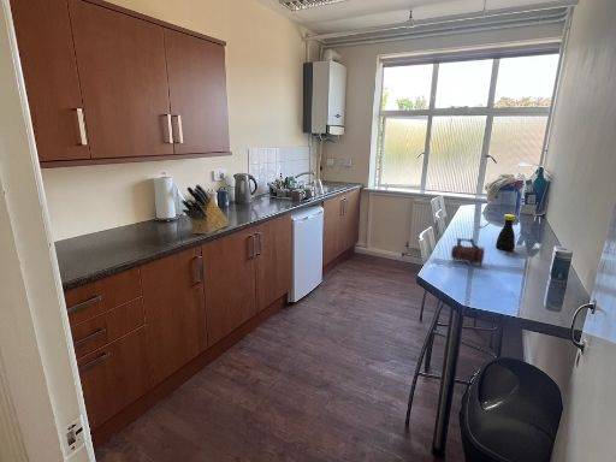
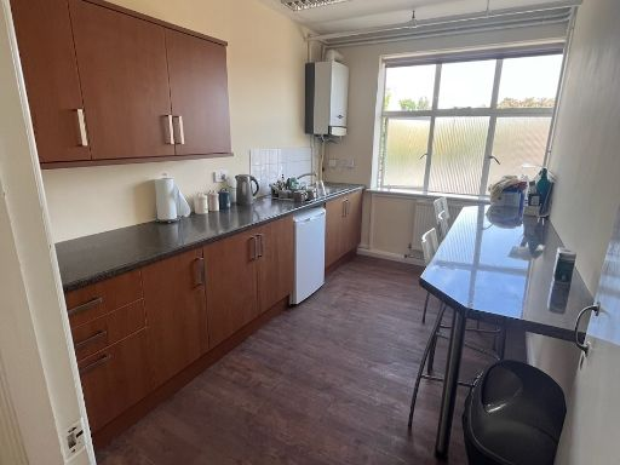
- bottle [494,213,517,251]
- knife block [180,183,230,236]
- beer mug [450,237,486,266]
